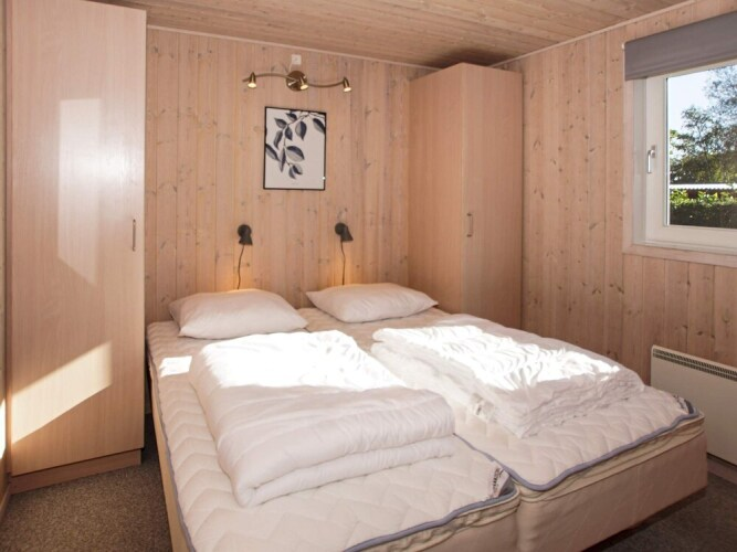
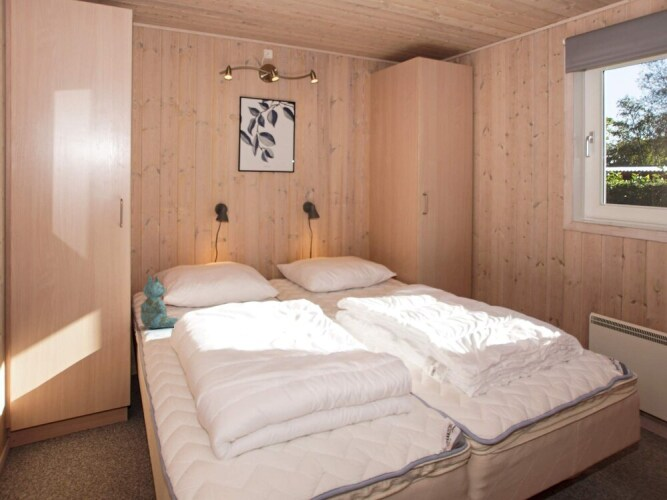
+ stuffed bear [139,274,180,329]
